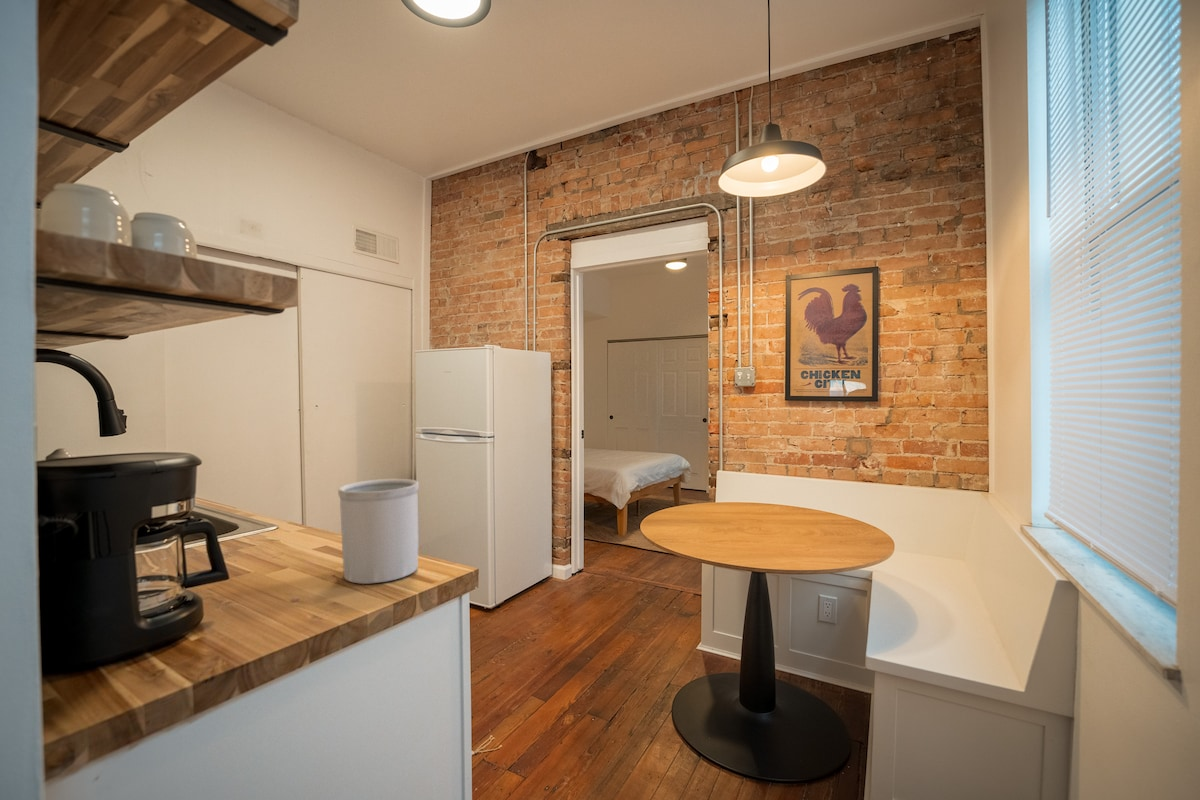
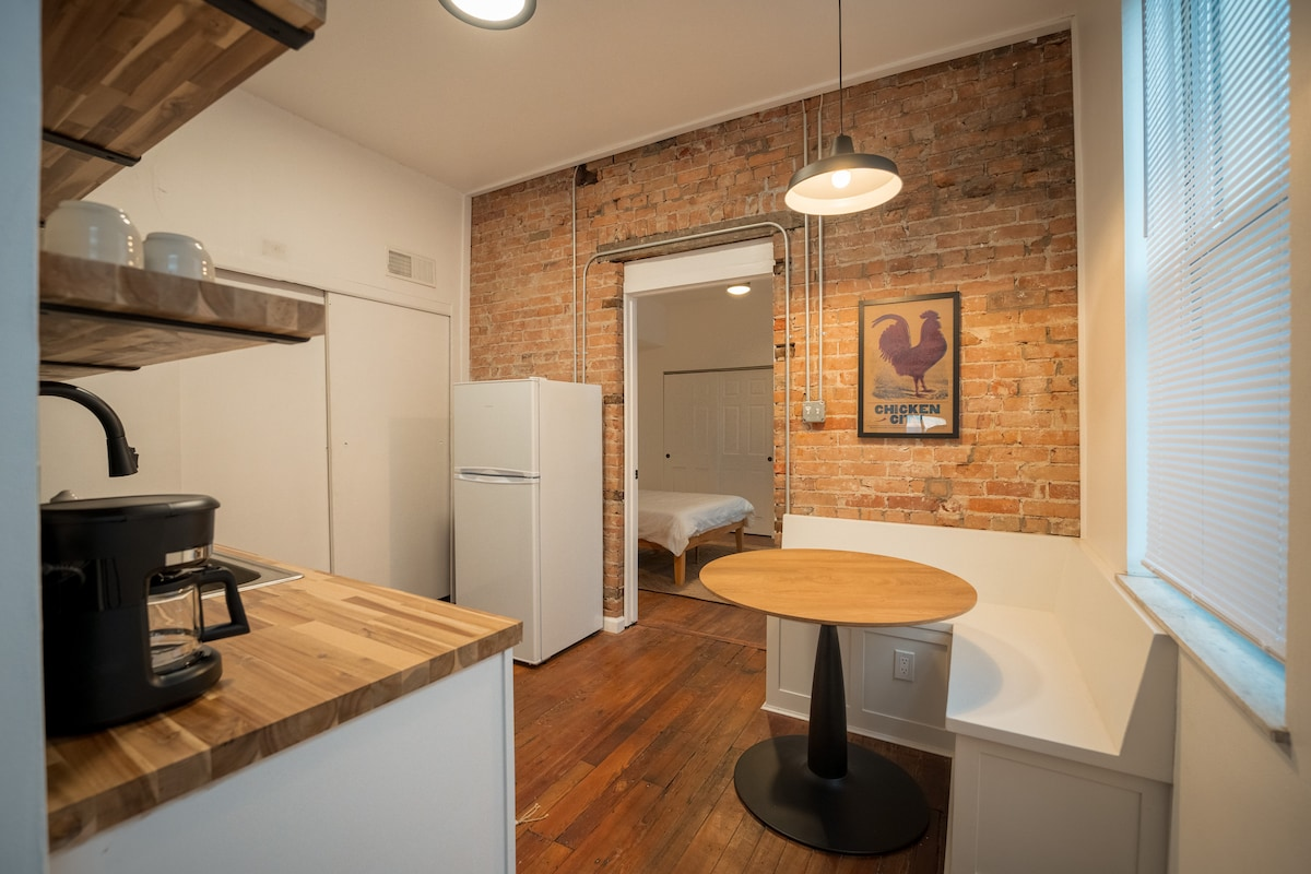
- utensil holder [337,478,420,585]
